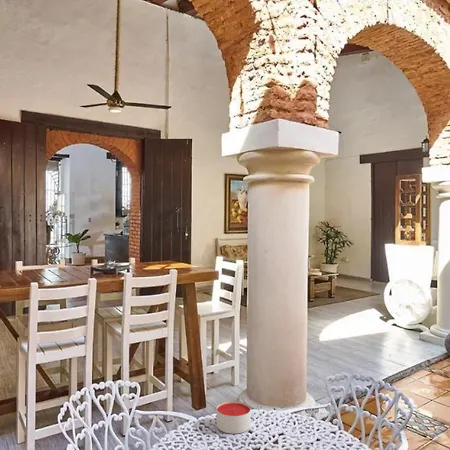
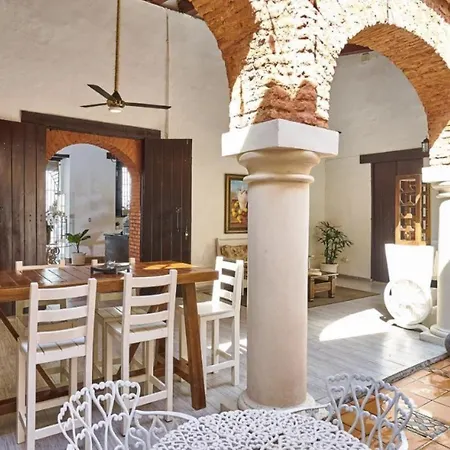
- candle [216,400,252,435]
